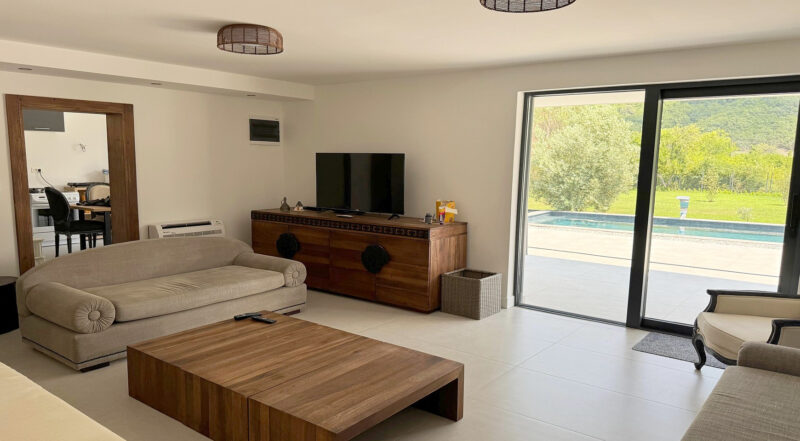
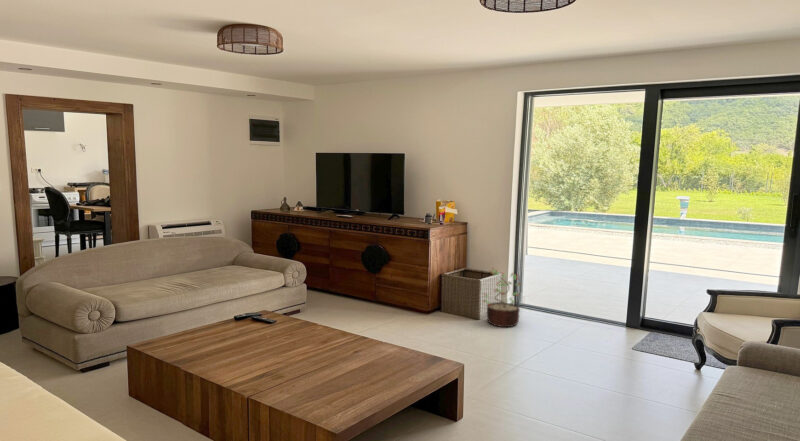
+ decorative plant [482,267,523,328]
